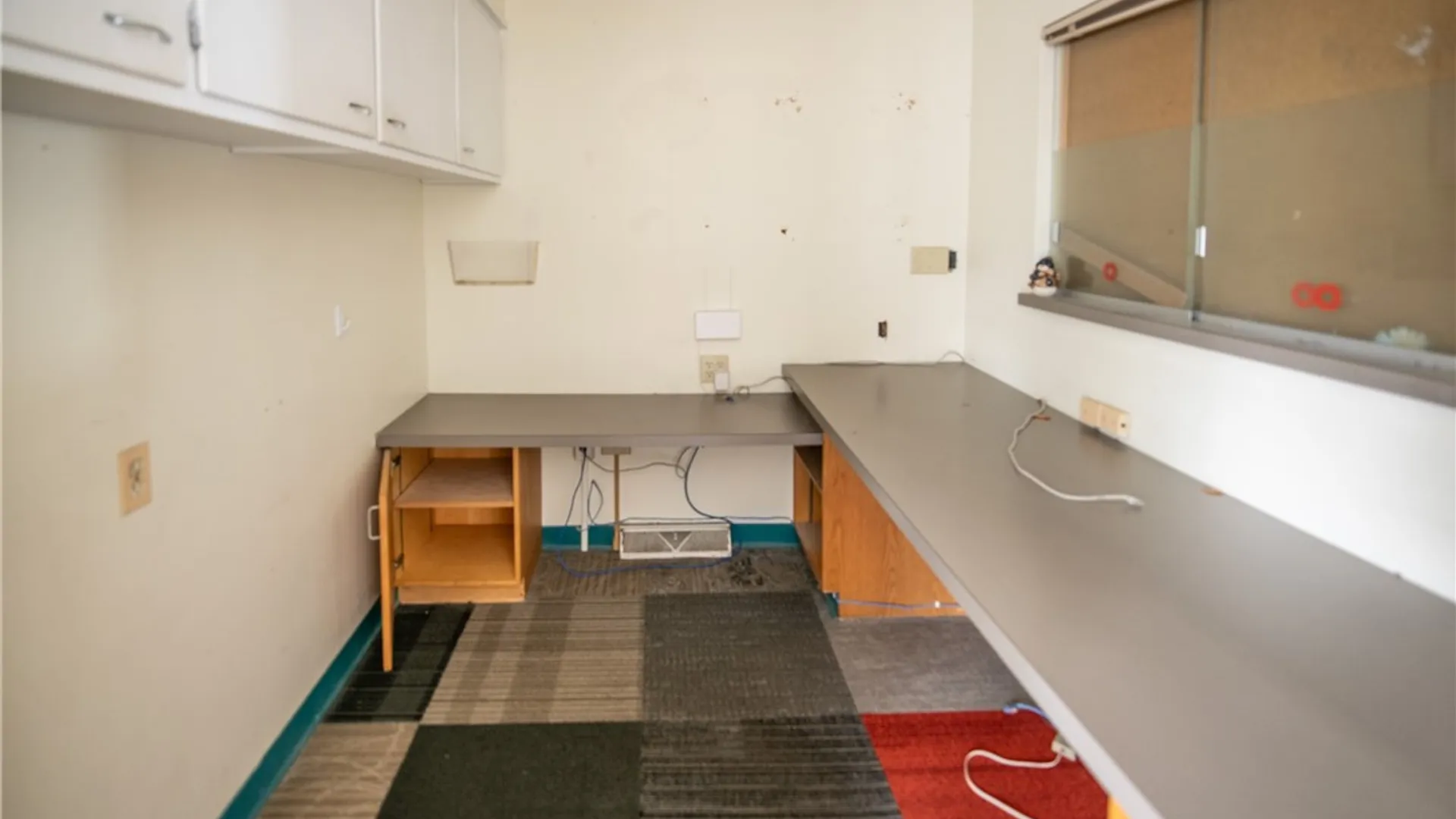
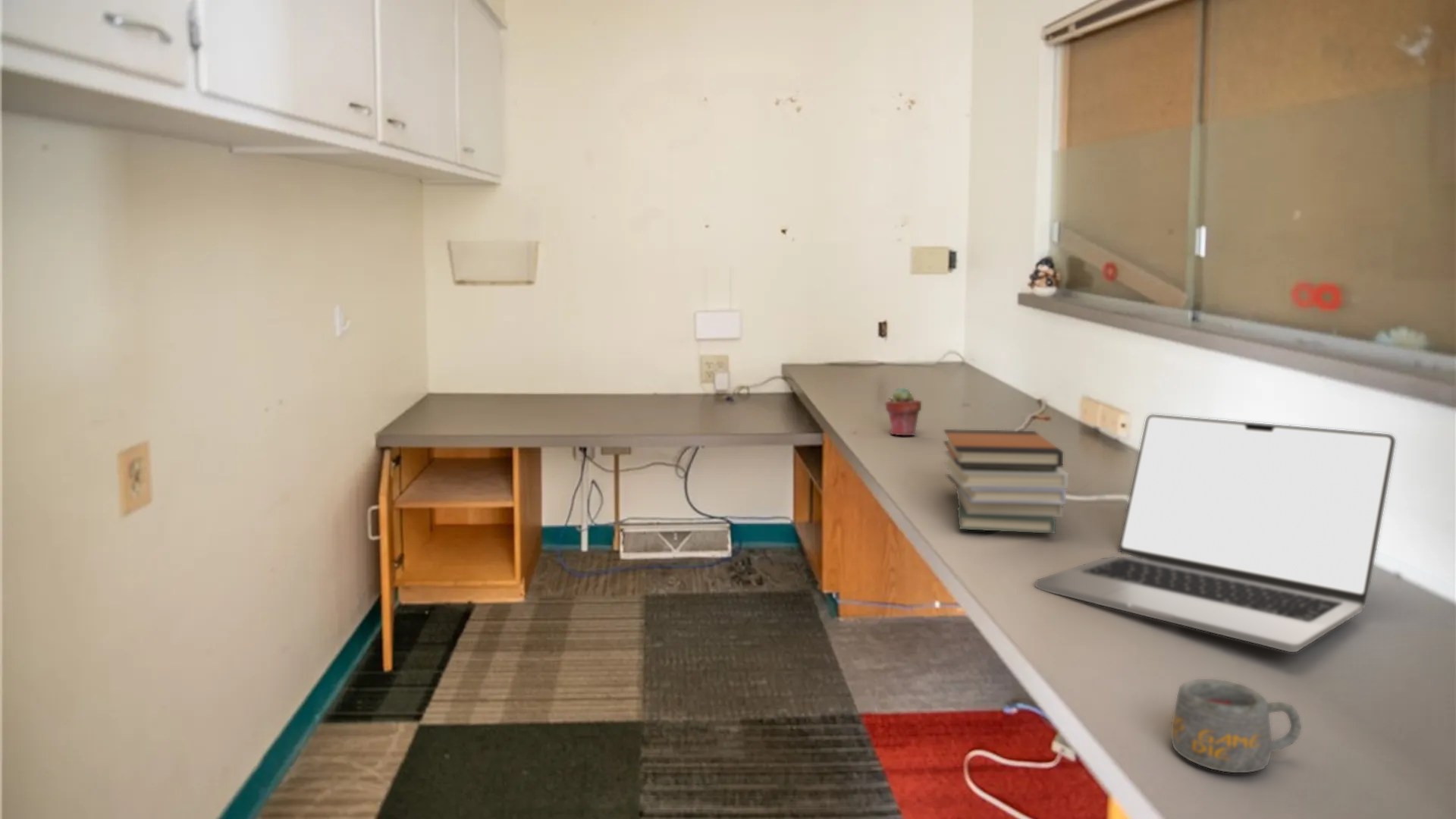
+ book stack [942,428,1068,535]
+ potted succulent [884,386,922,436]
+ laptop [1034,414,1397,653]
+ mug [1170,678,1302,773]
